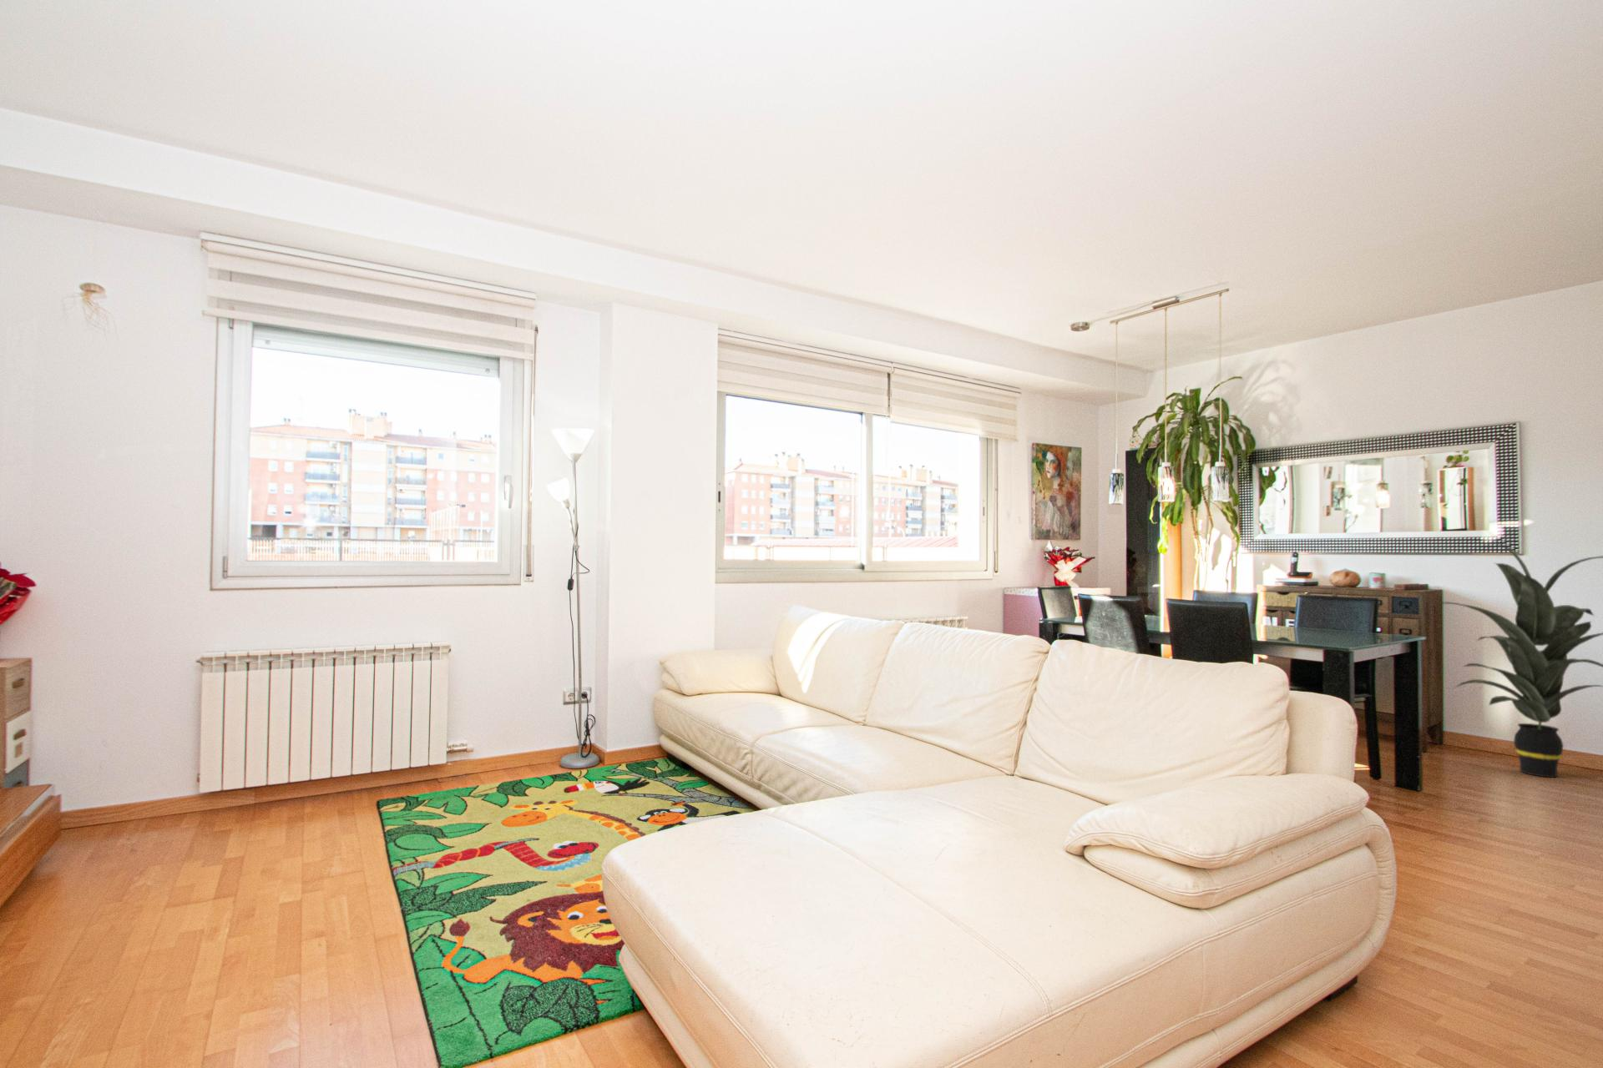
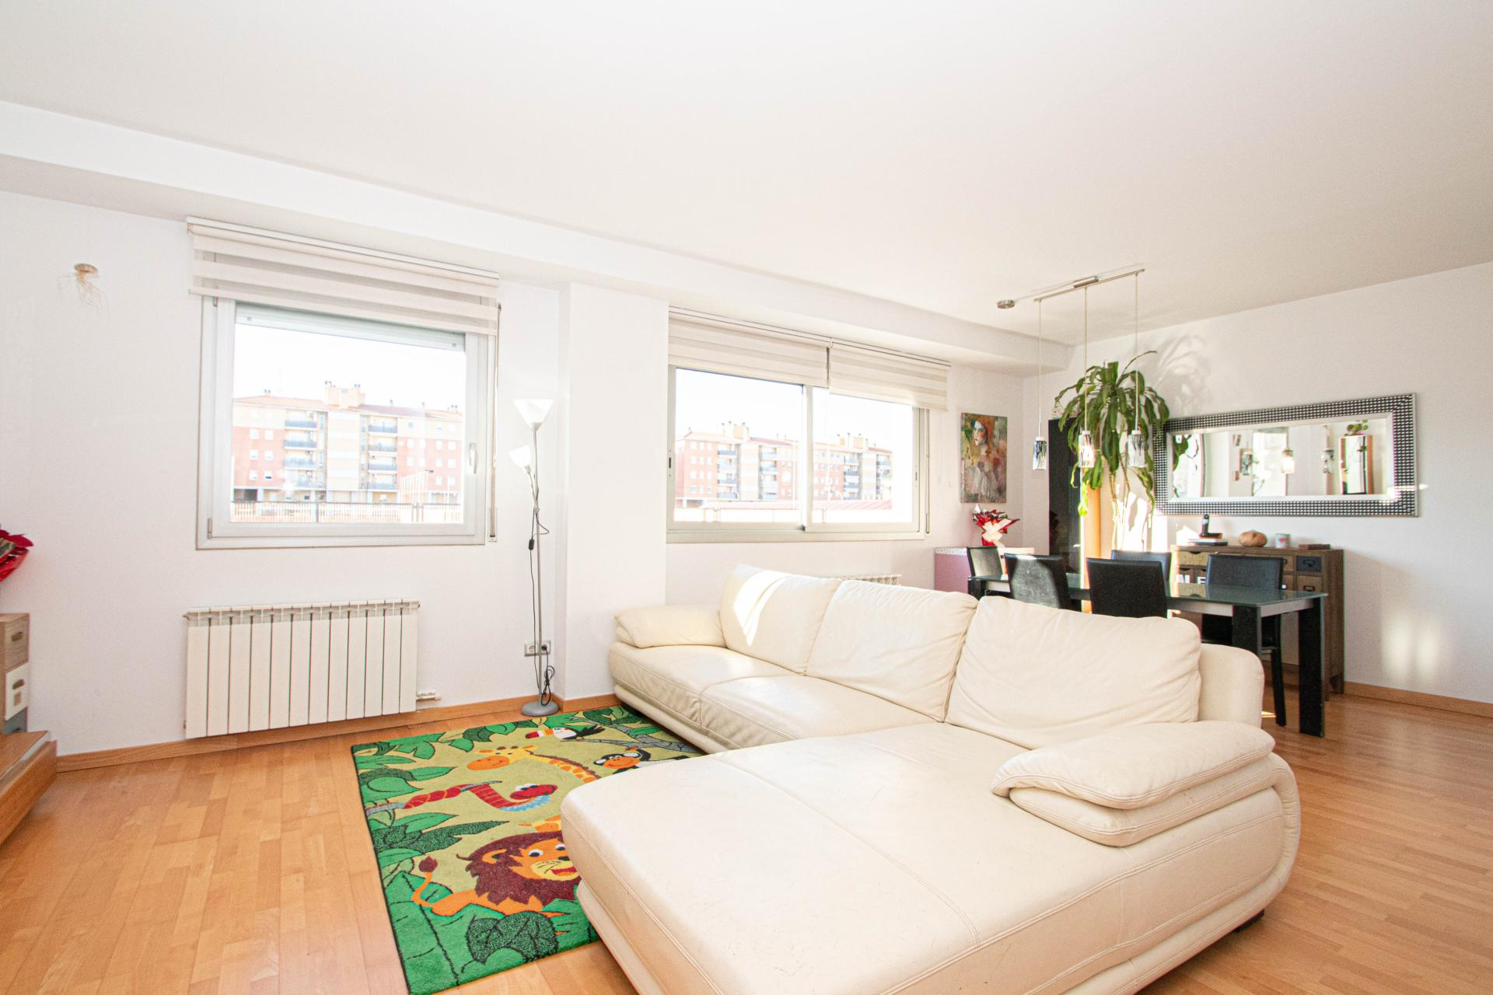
- indoor plant [1435,544,1603,778]
